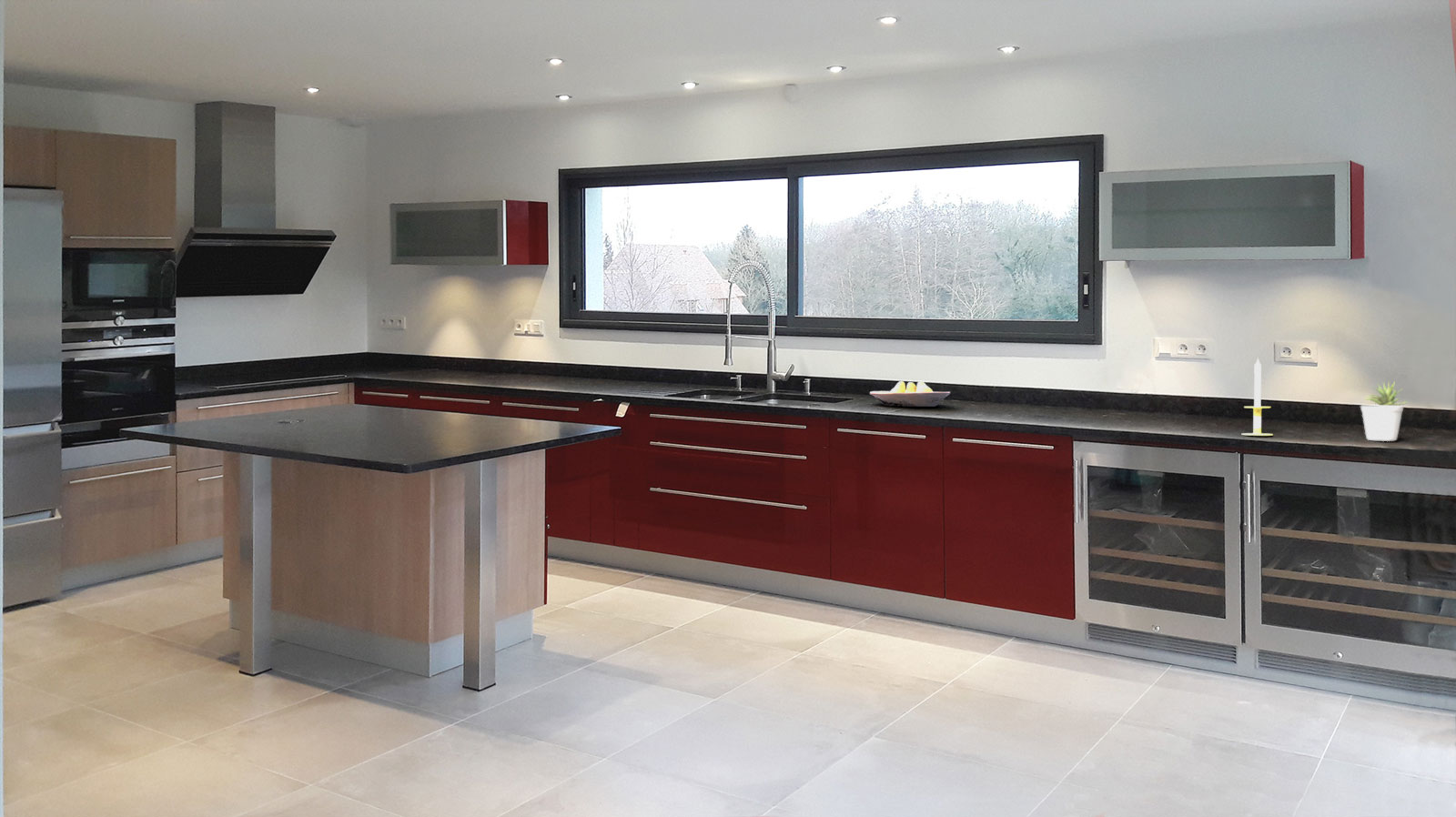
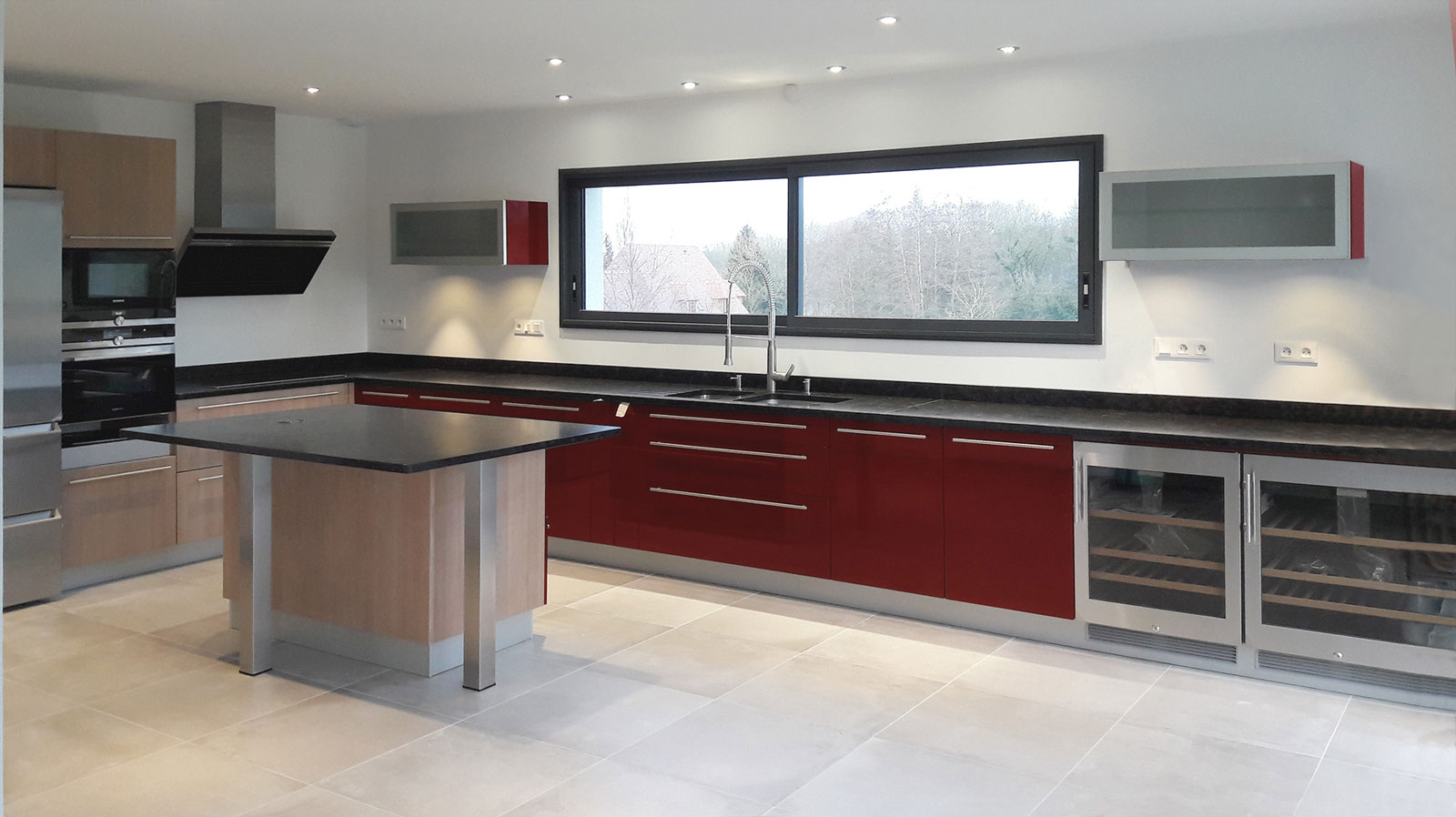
- fruit bowl [869,380,951,408]
- candle [1240,357,1274,437]
- potted plant [1360,381,1410,442]
